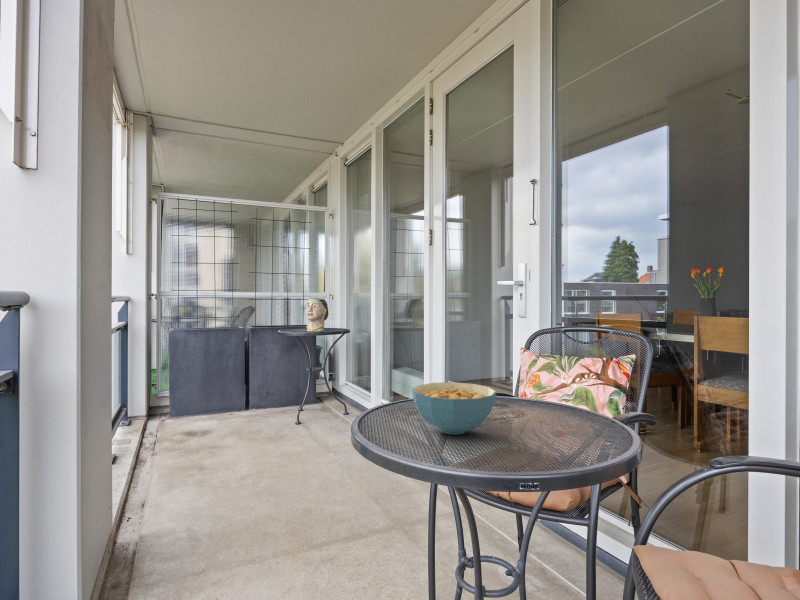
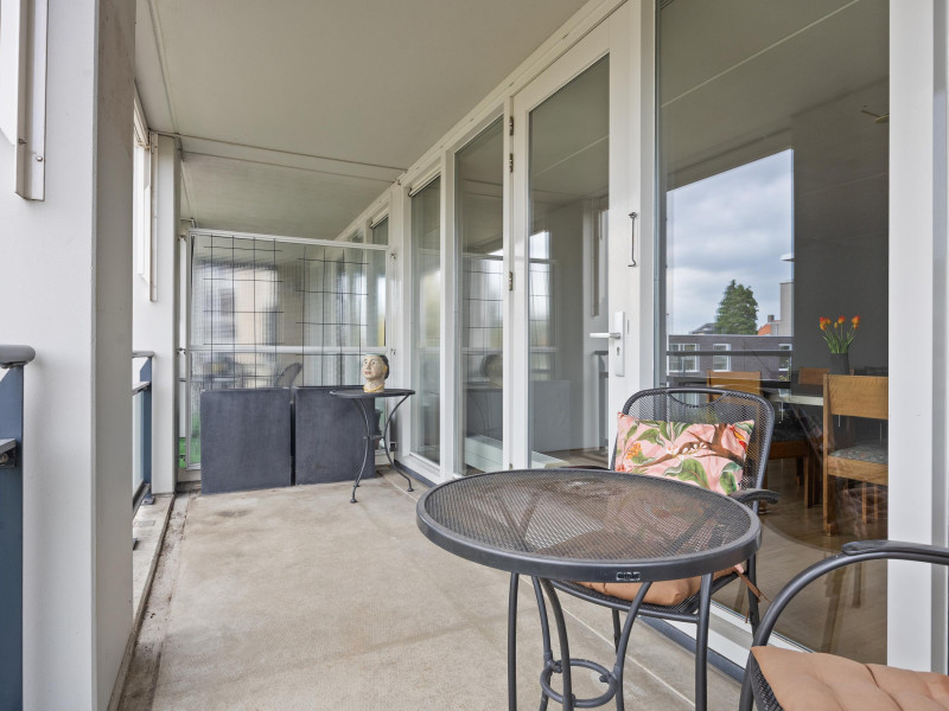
- cereal bowl [411,381,498,436]
